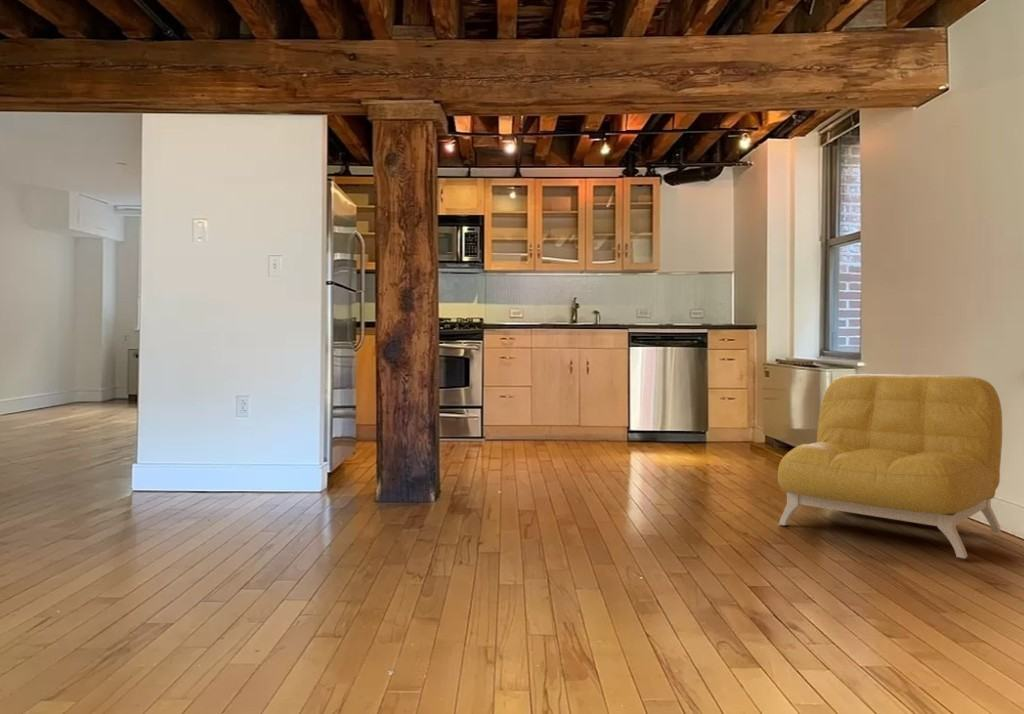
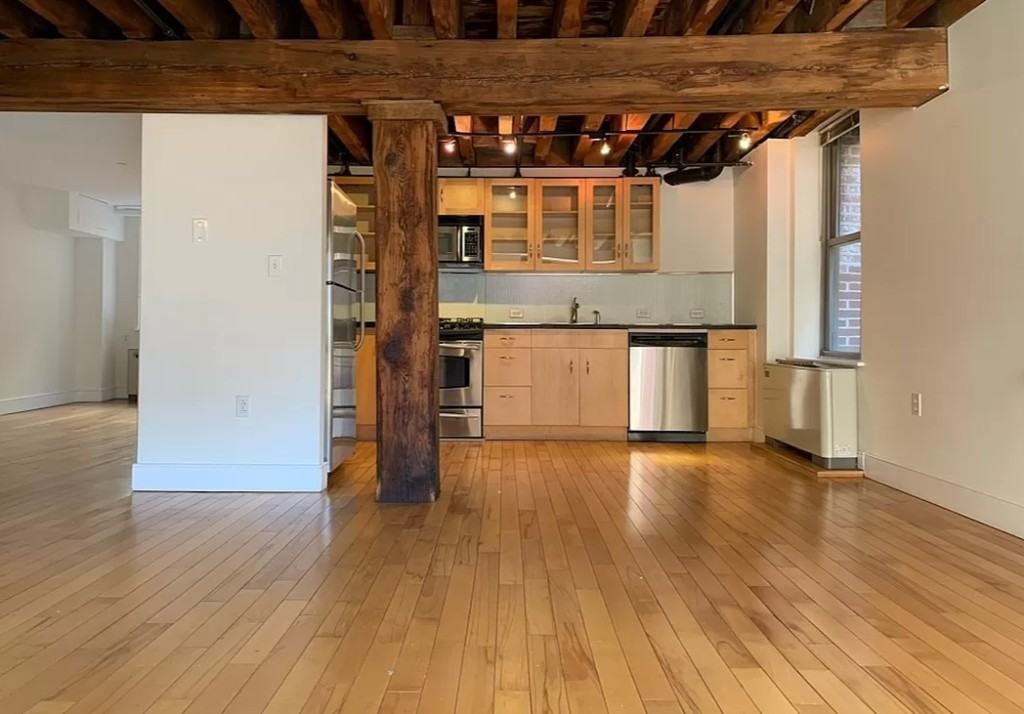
- armchair [777,373,1003,559]
